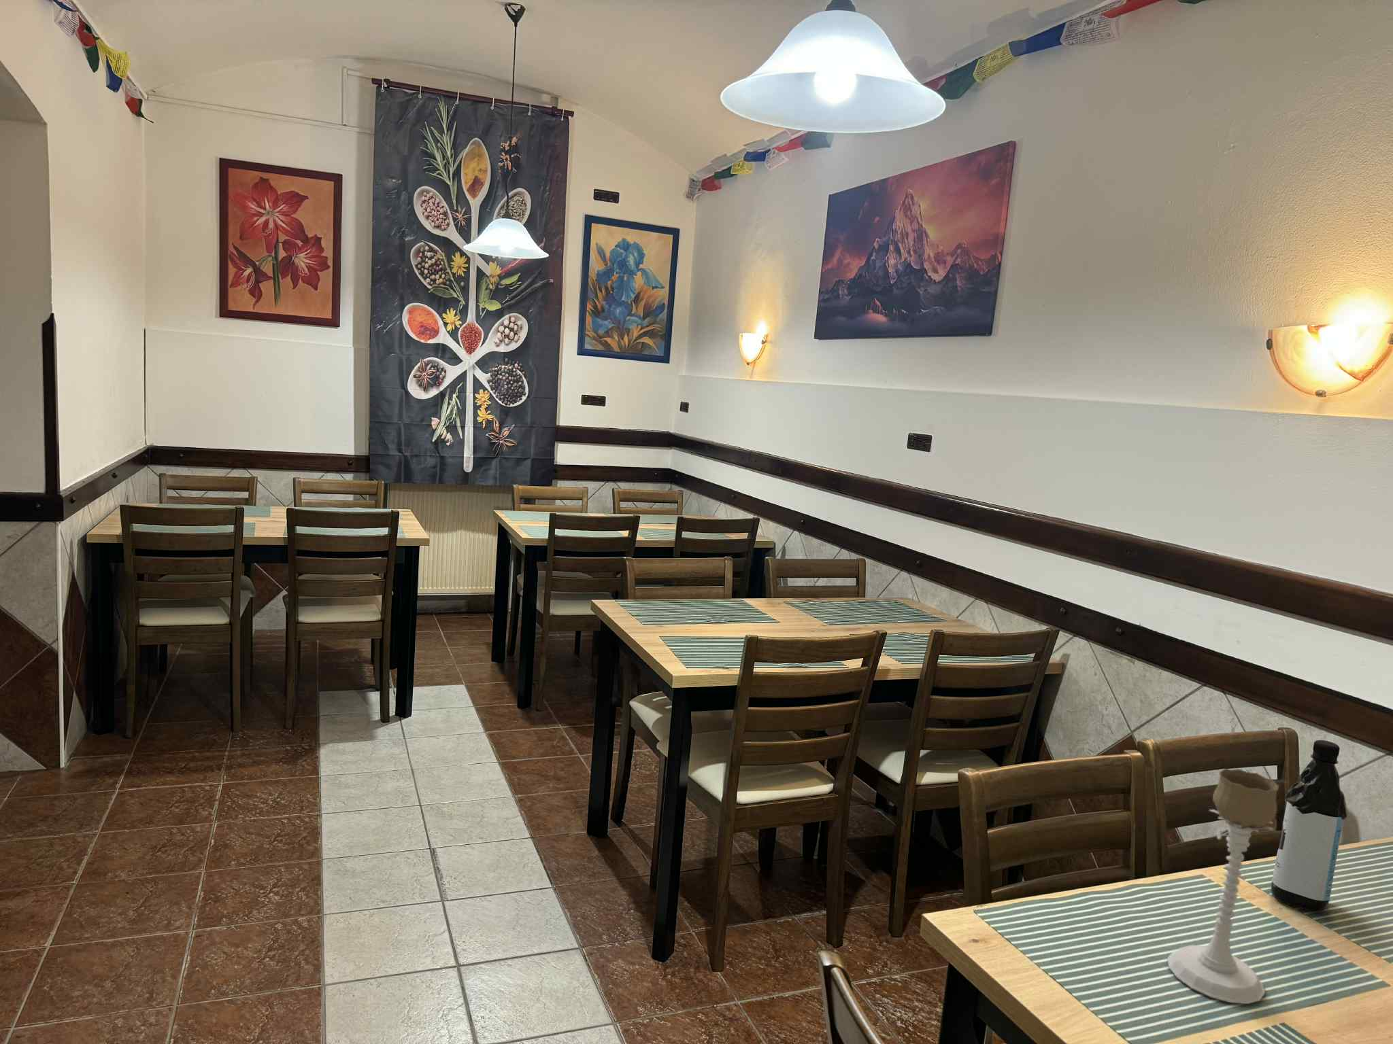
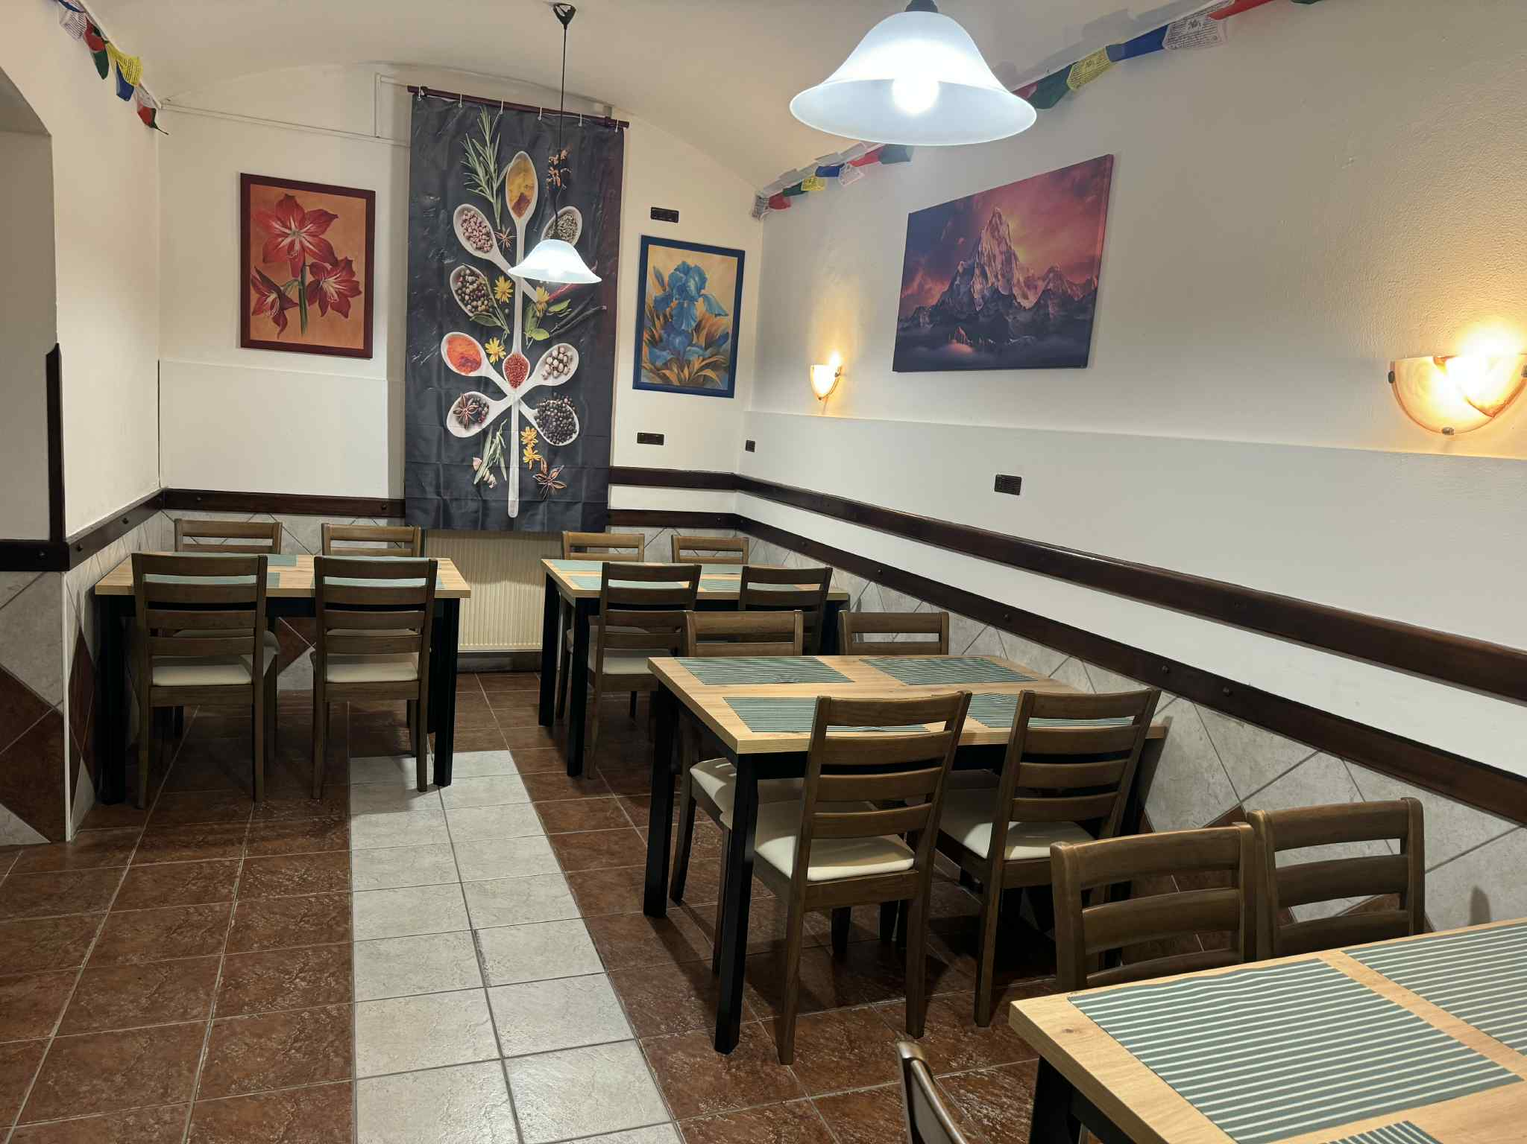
- candle holder [1167,768,1279,1005]
- water bottle [1270,739,1349,912]
